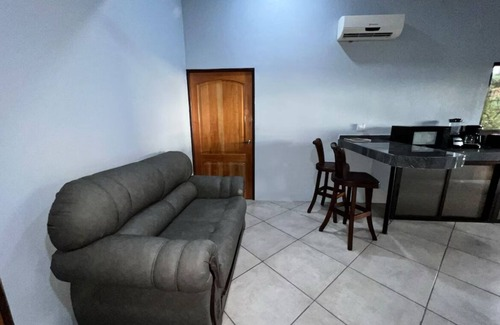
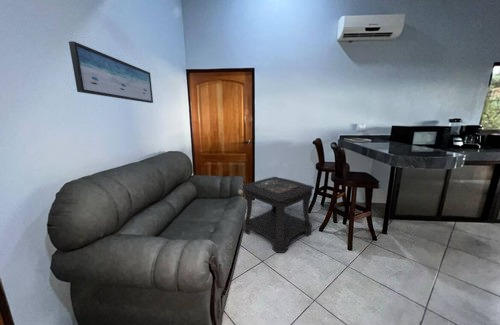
+ wall art [68,40,154,104]
+ side table [242,176,315,254]
